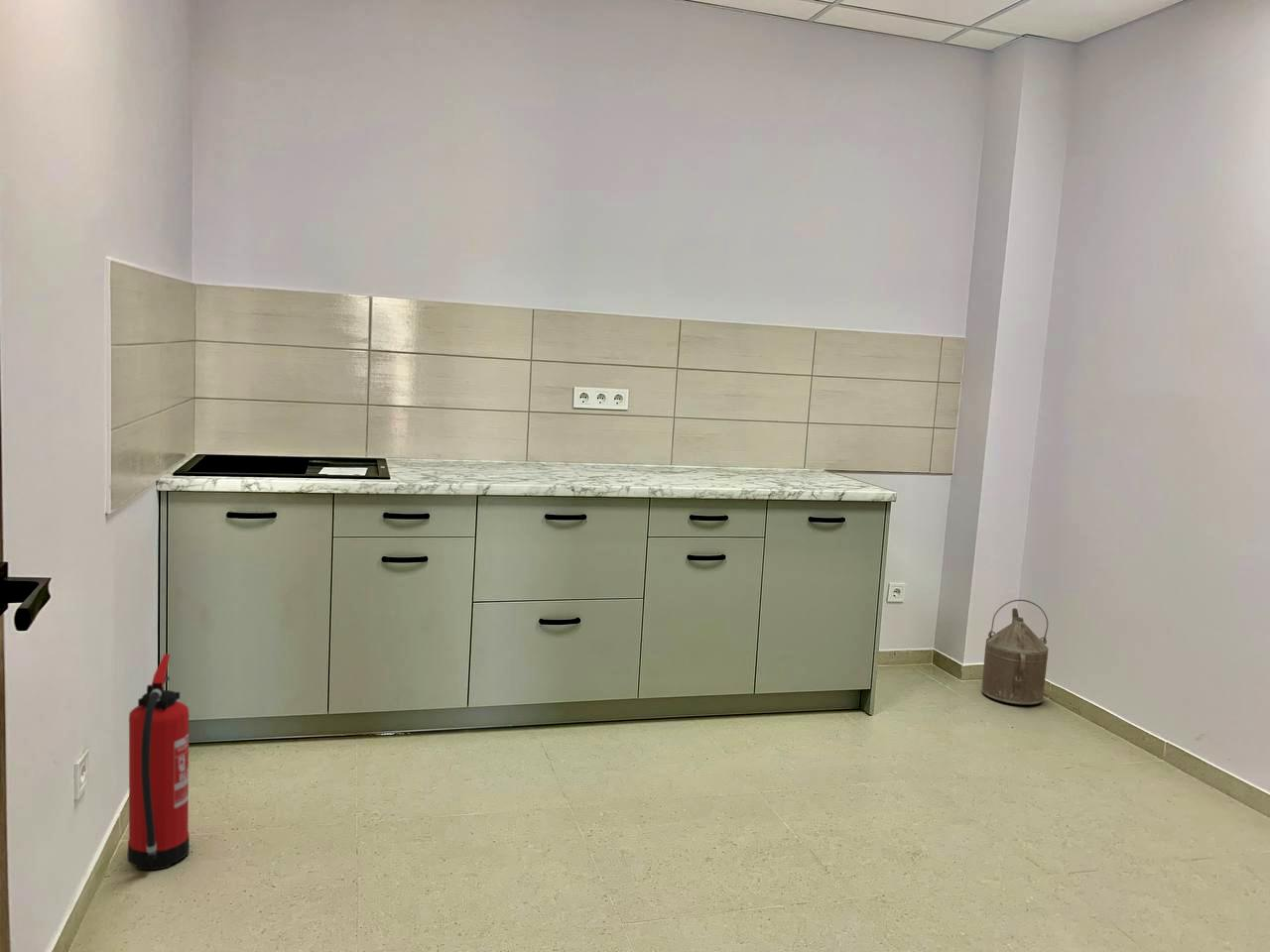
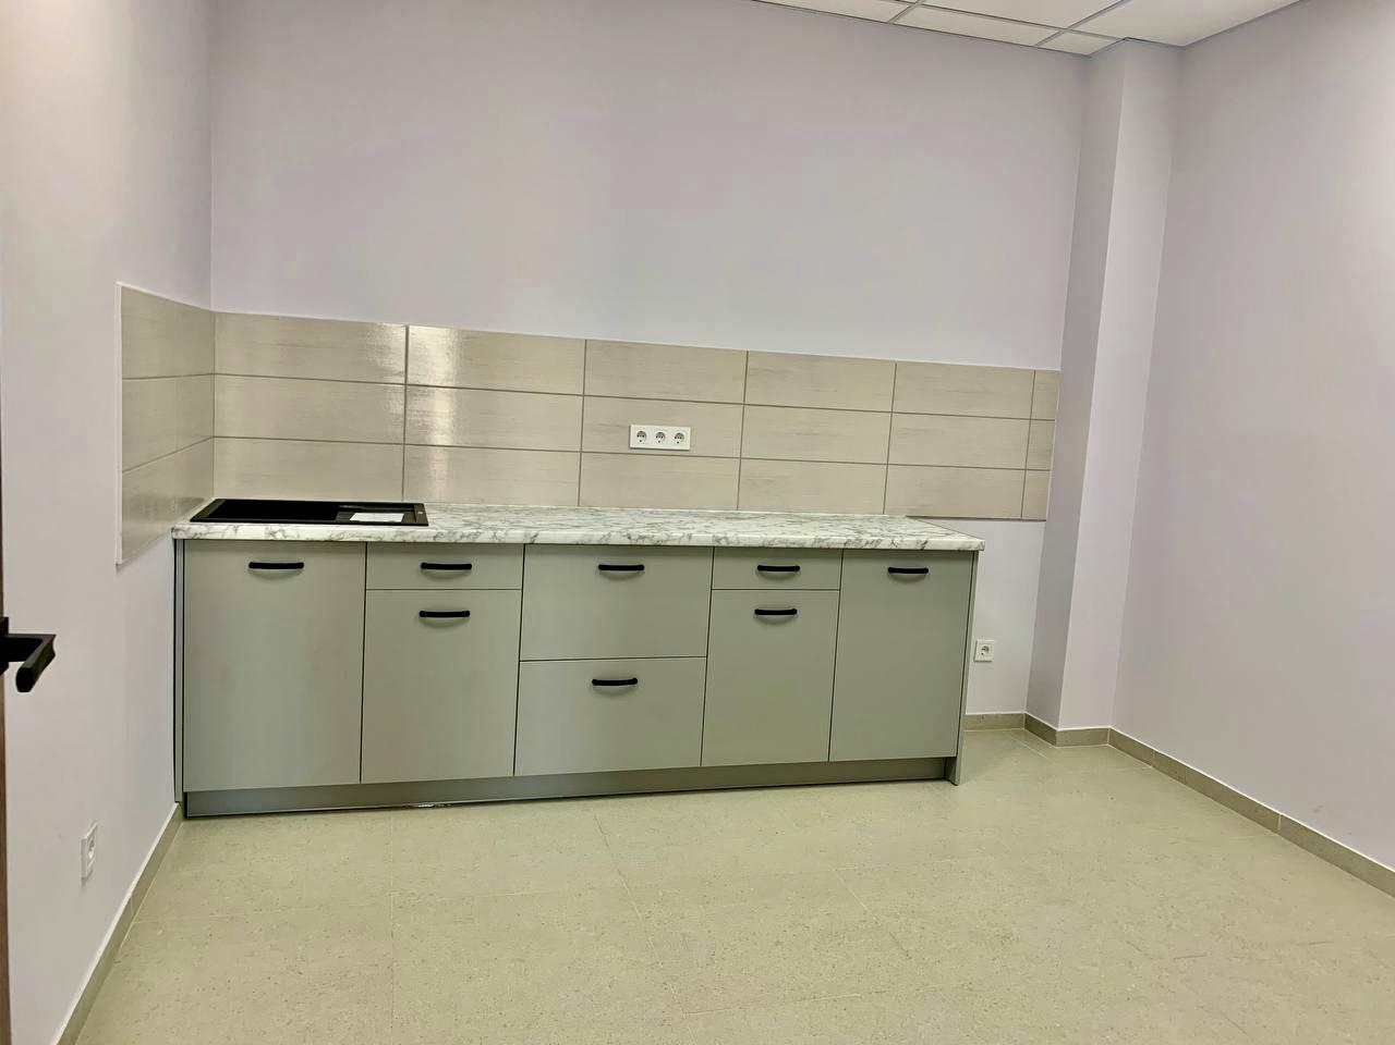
- fire extinguisher [126,653,191,871]
- watering can [980,599,1049,705]
